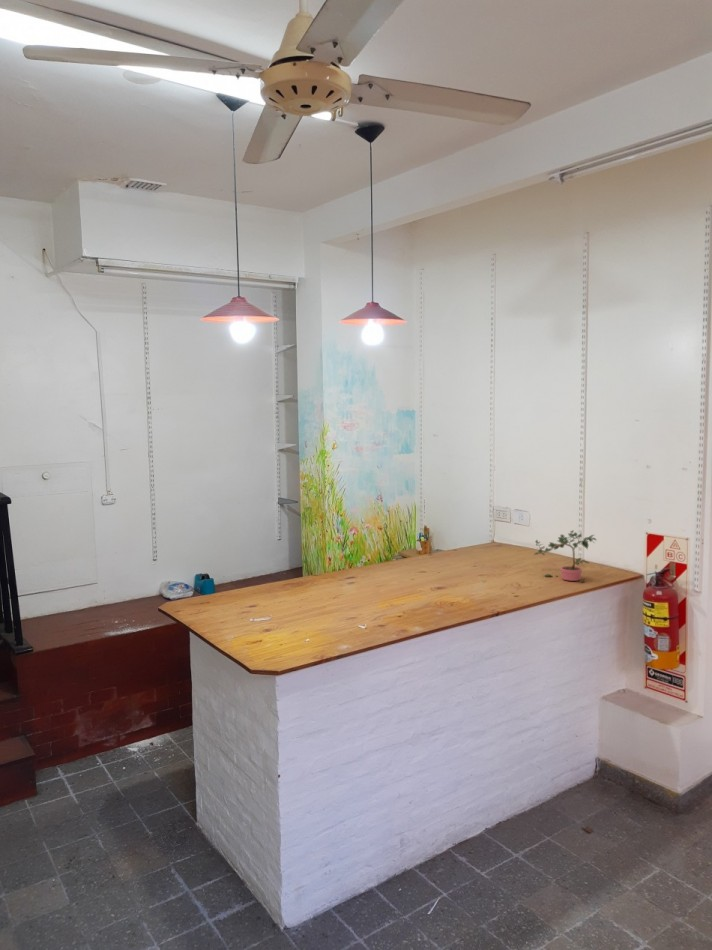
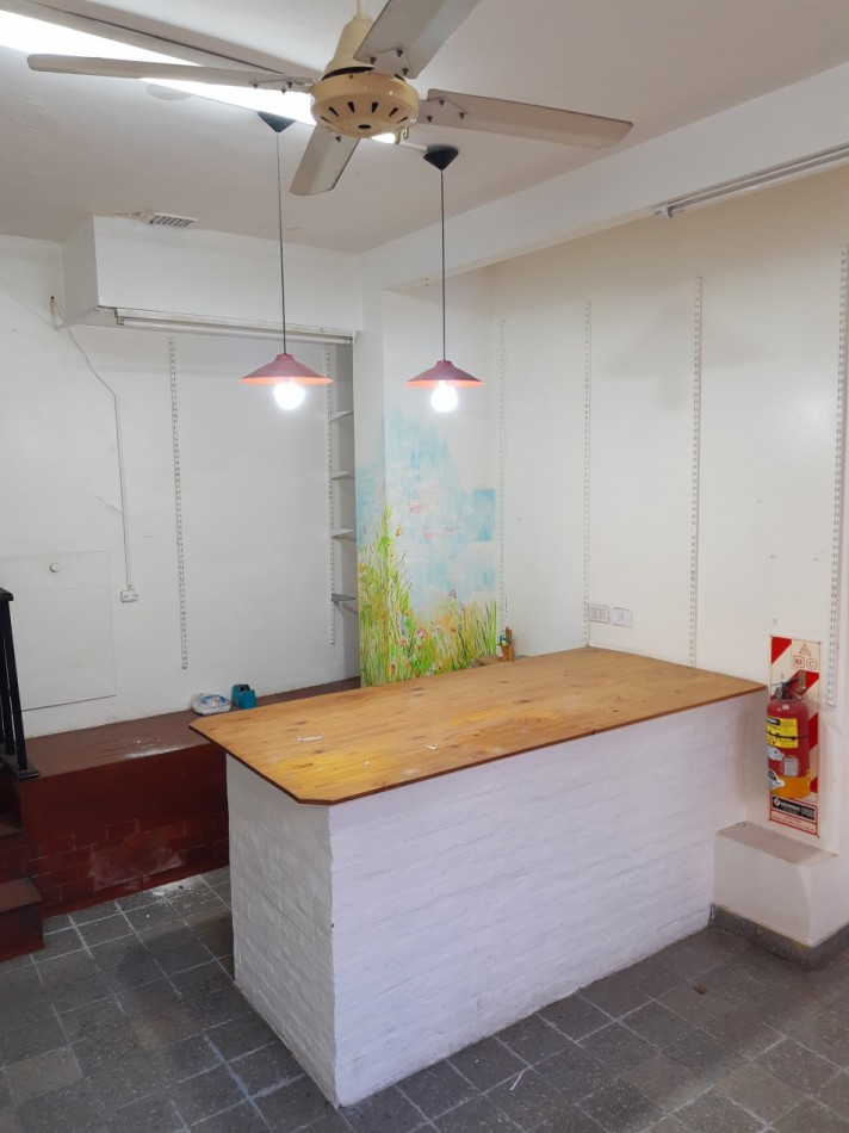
- potted plant [533,529,598,583]
